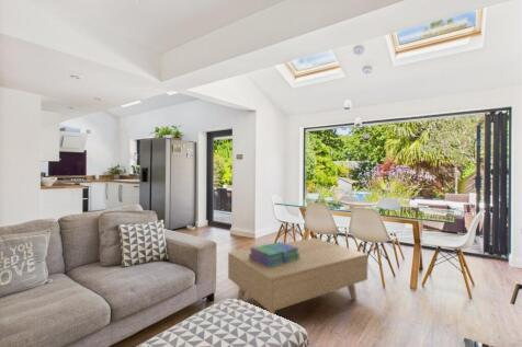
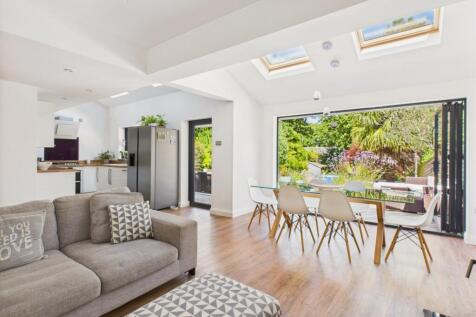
- stack of books [249,241,299,267]
- coffee table [227,236,368,315]
